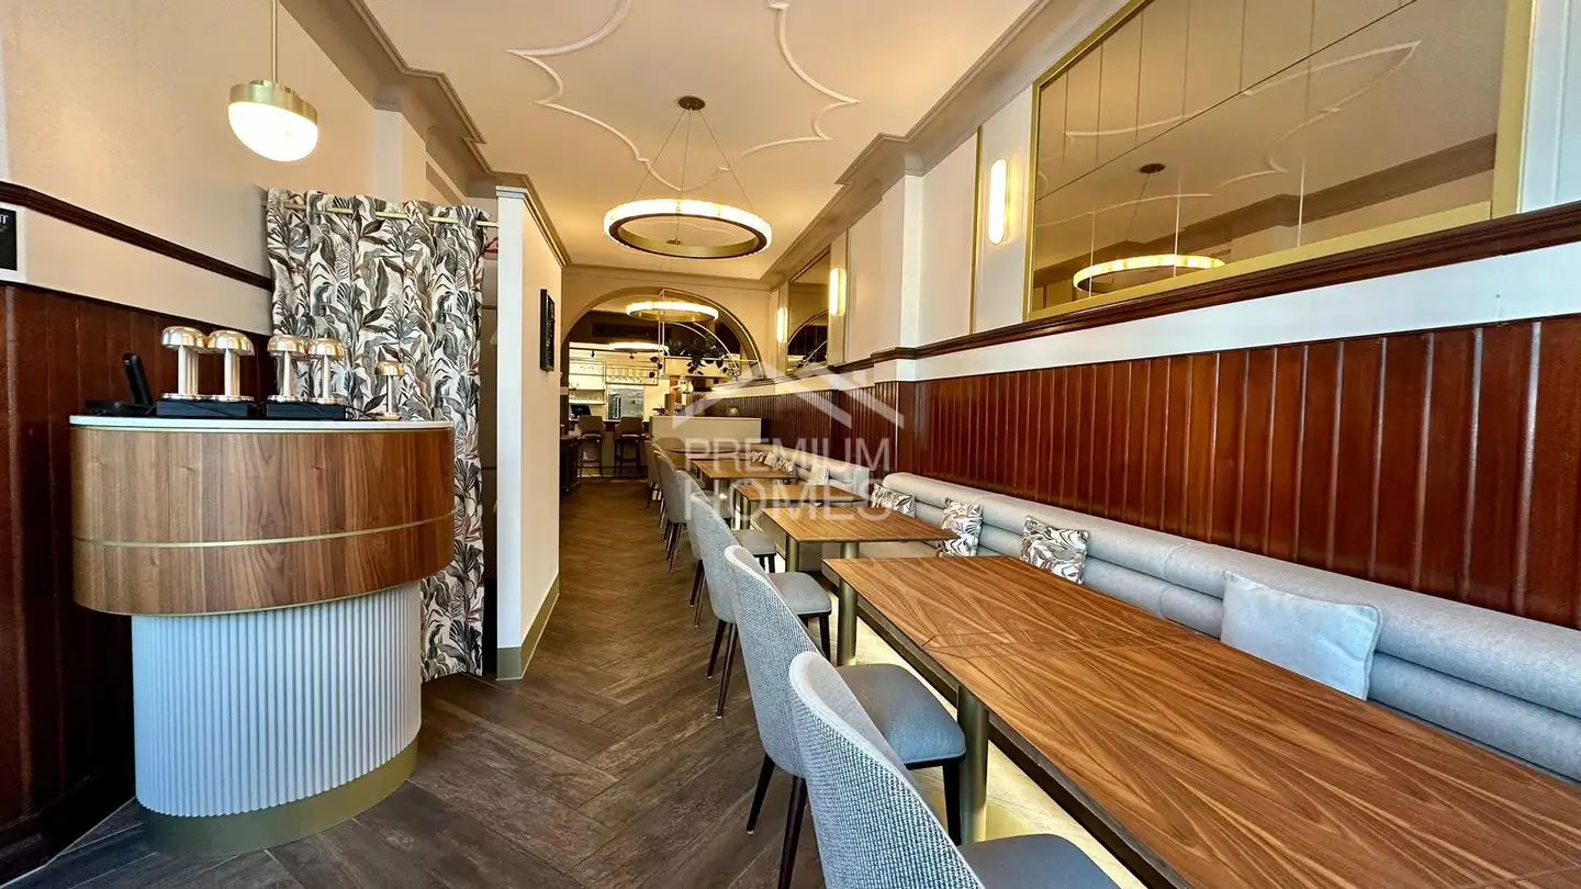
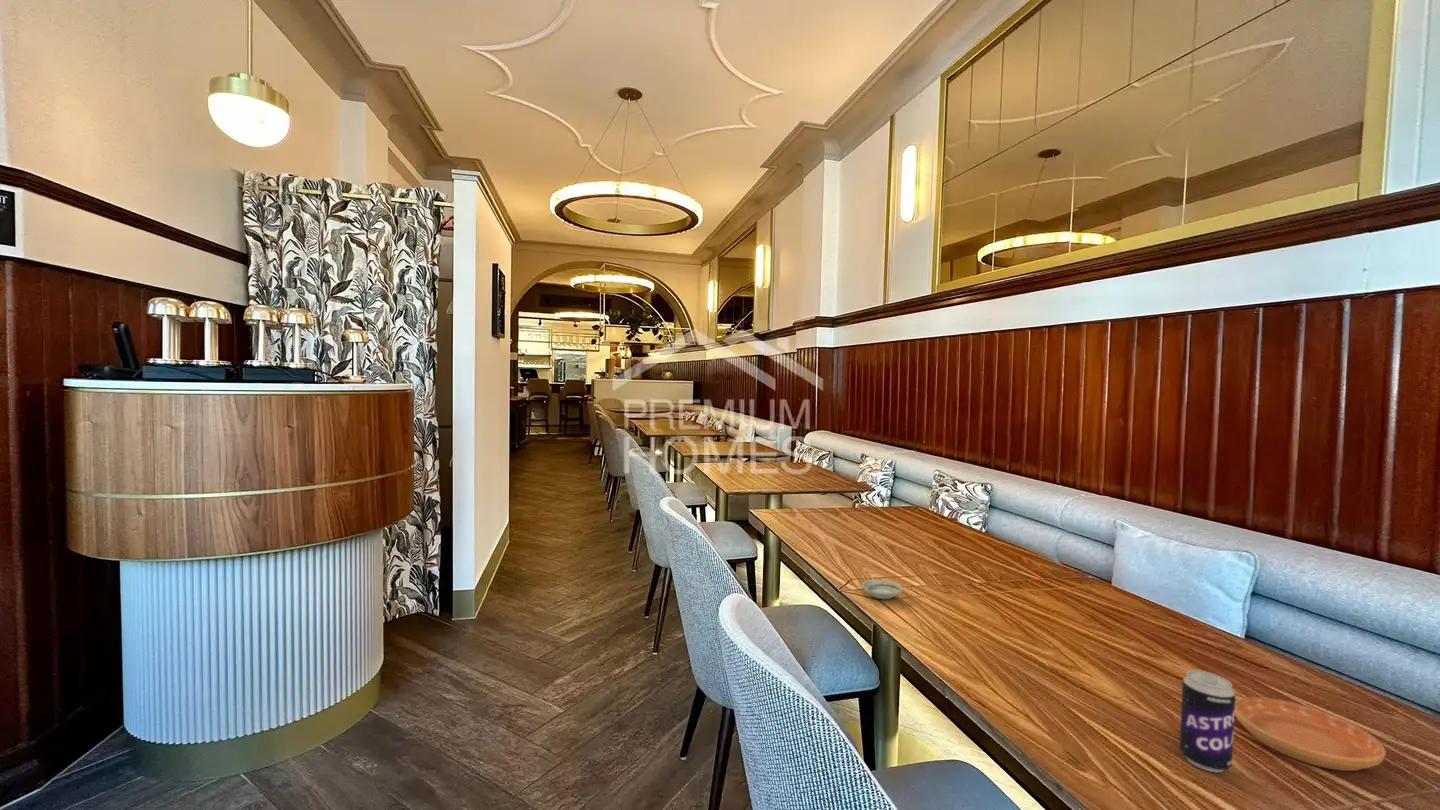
+ beverage can [1178,669,1237,773]
+ saucer [1234,696,1387,772]
+ saucer [861,579,903,600]
